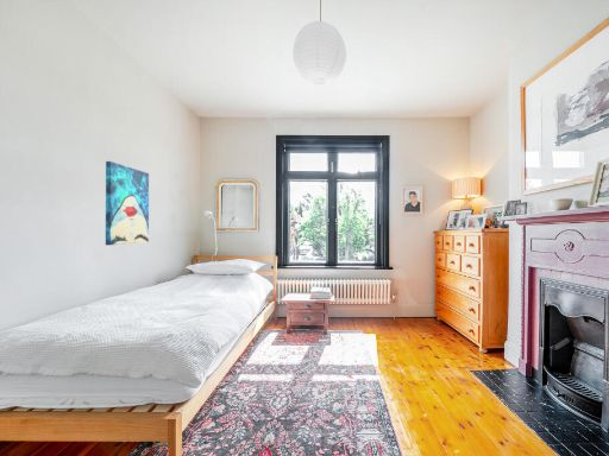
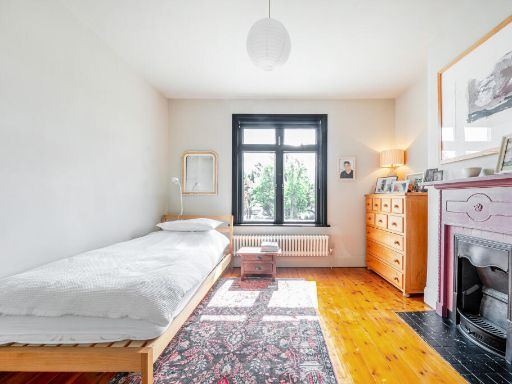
- wall art [105,160,150,246]
